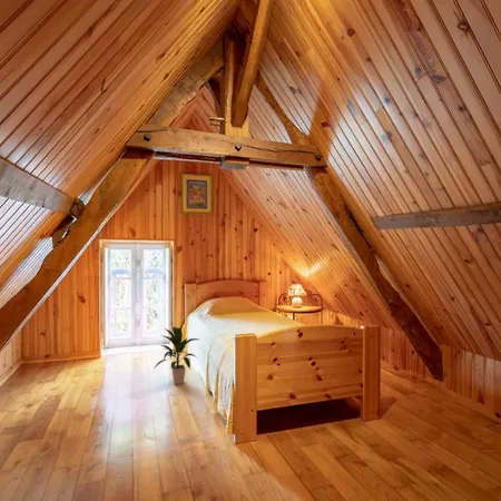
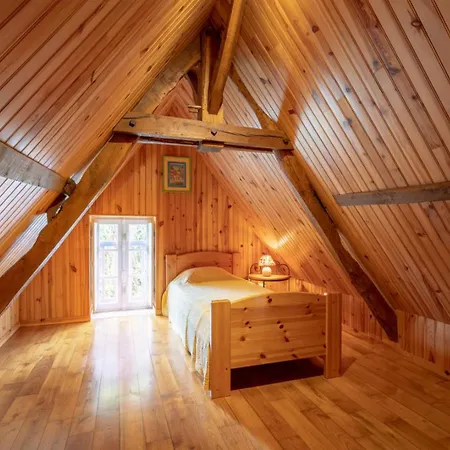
- indoor plant [154,326,200,385]
